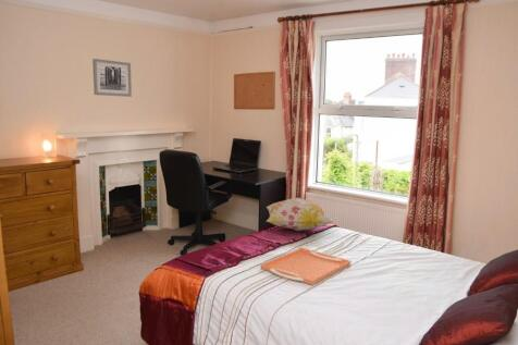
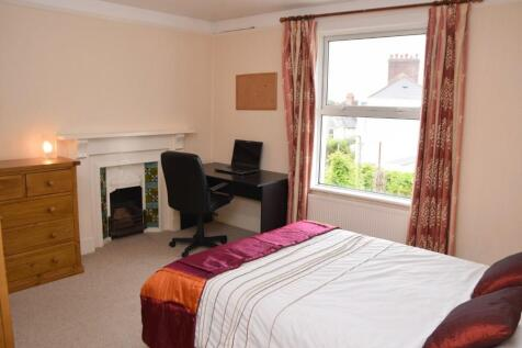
- serving tray [260,247,351,286]
- wall art [91,58,133,98]
- decorative pillow [264,197,334,232]
